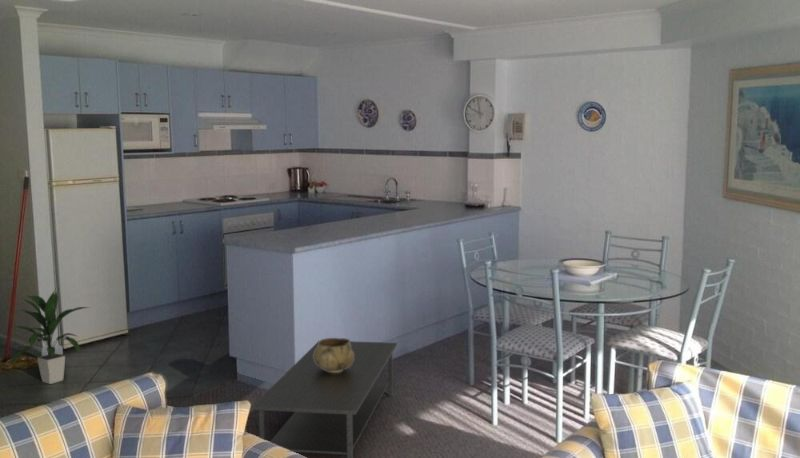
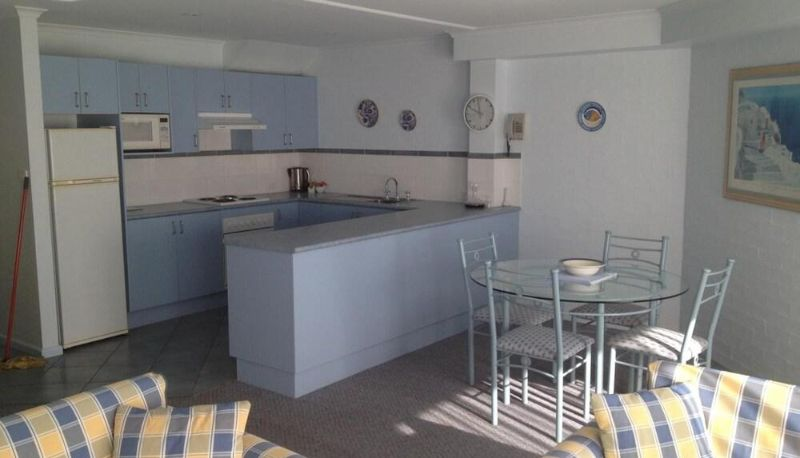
- coffee table [251,340,398,458]
- decorative bowl [313,337,354,372]
- indoor plant [7,289,90,385]
